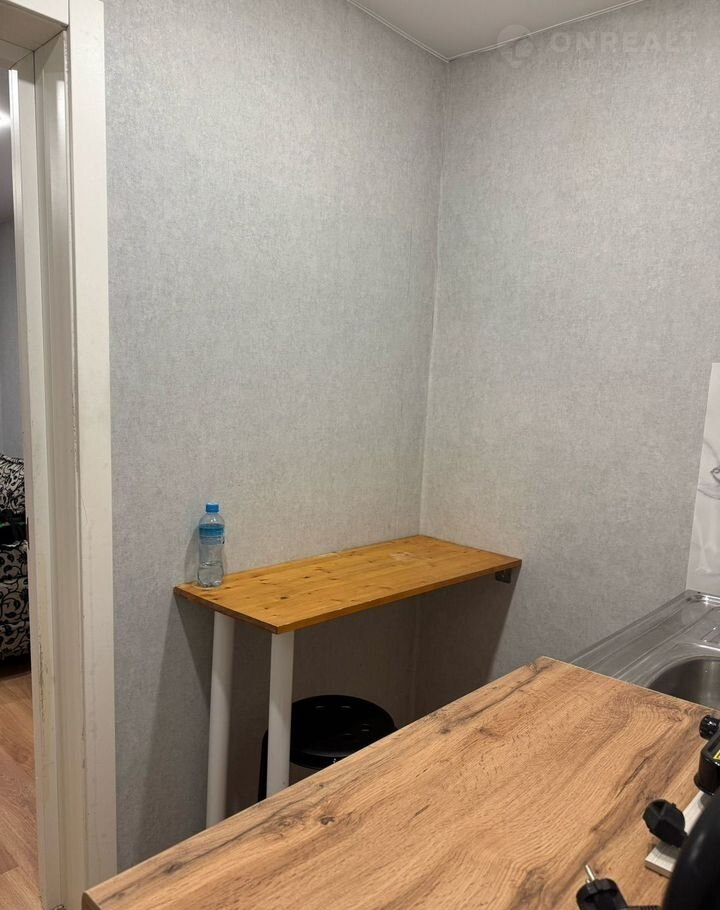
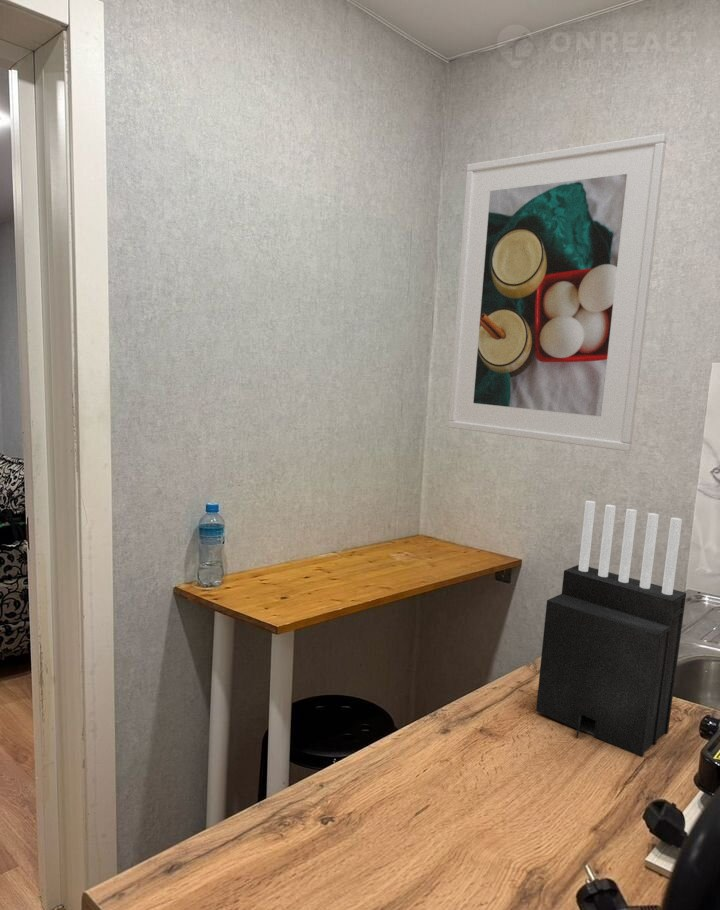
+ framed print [447,133,668,452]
+ knife block [535,500,687,758]
